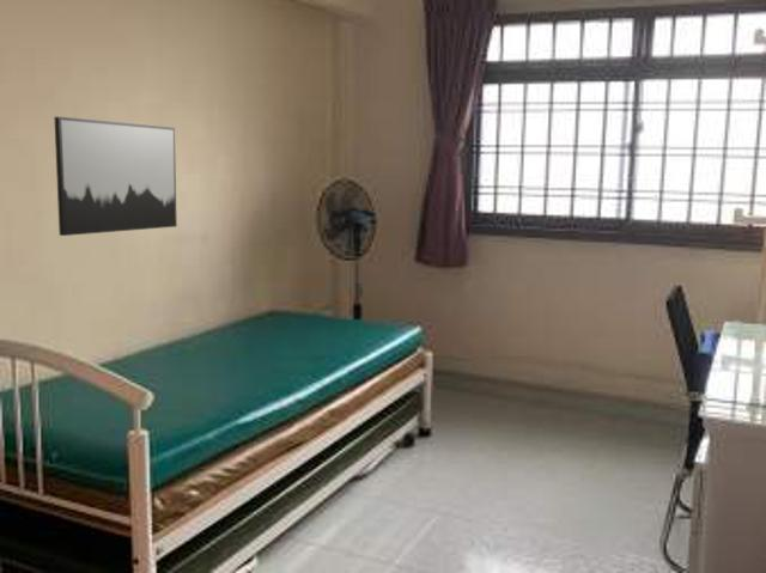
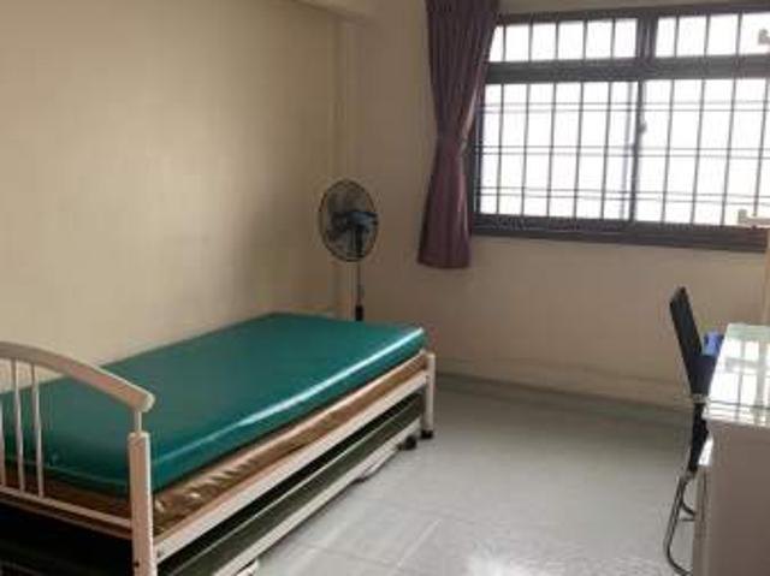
- wall art [53,116,178,237]
